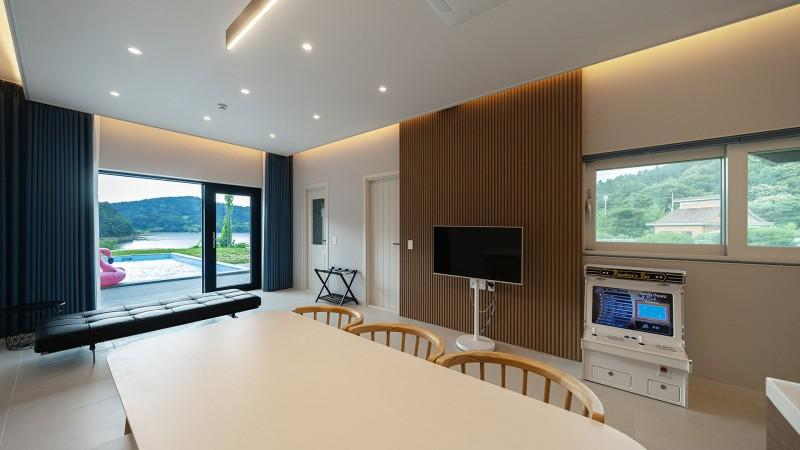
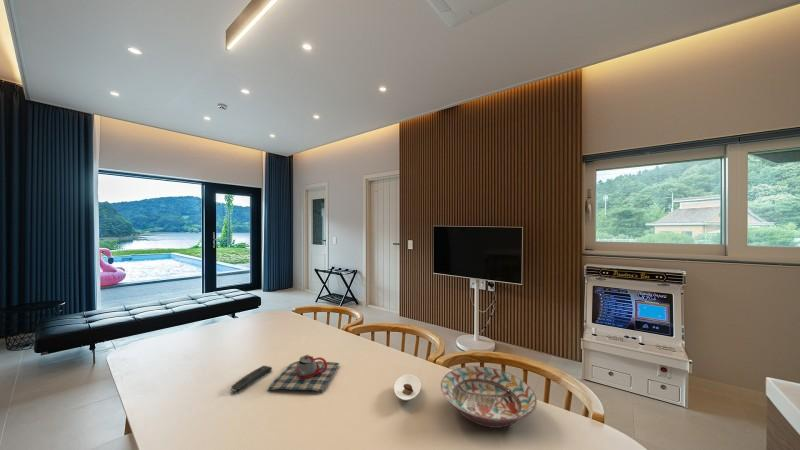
+ teapot [267,354,341,394]
+ remote control [230,365,273,393]
+ saucer [393,374,422,401]
+ decorative bowl [440,365,538,429]
